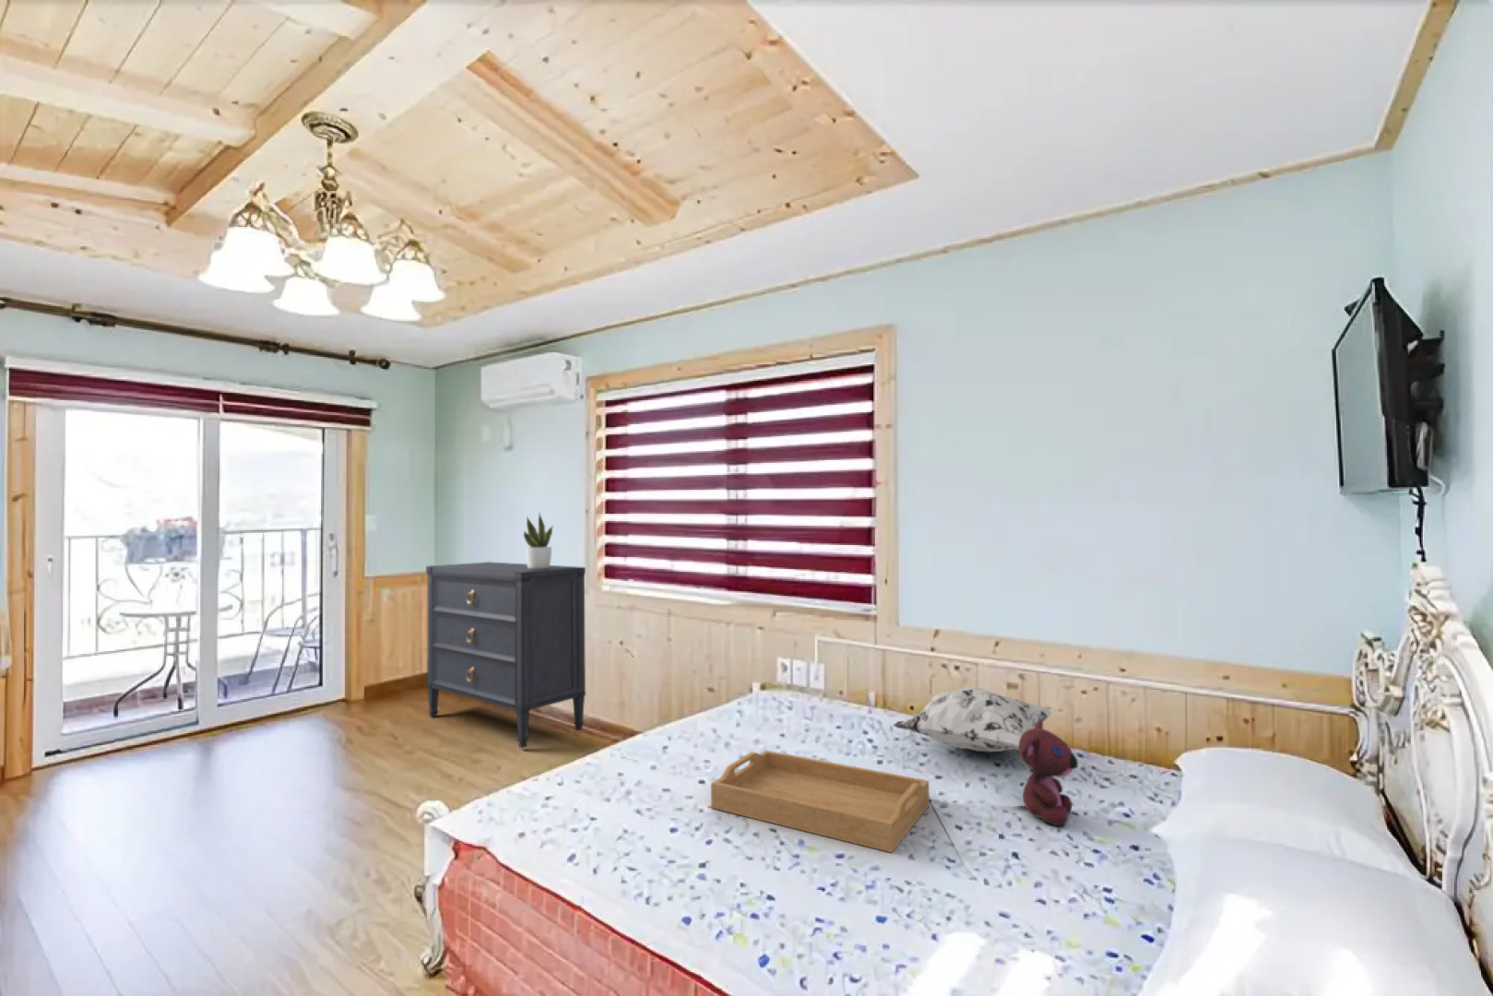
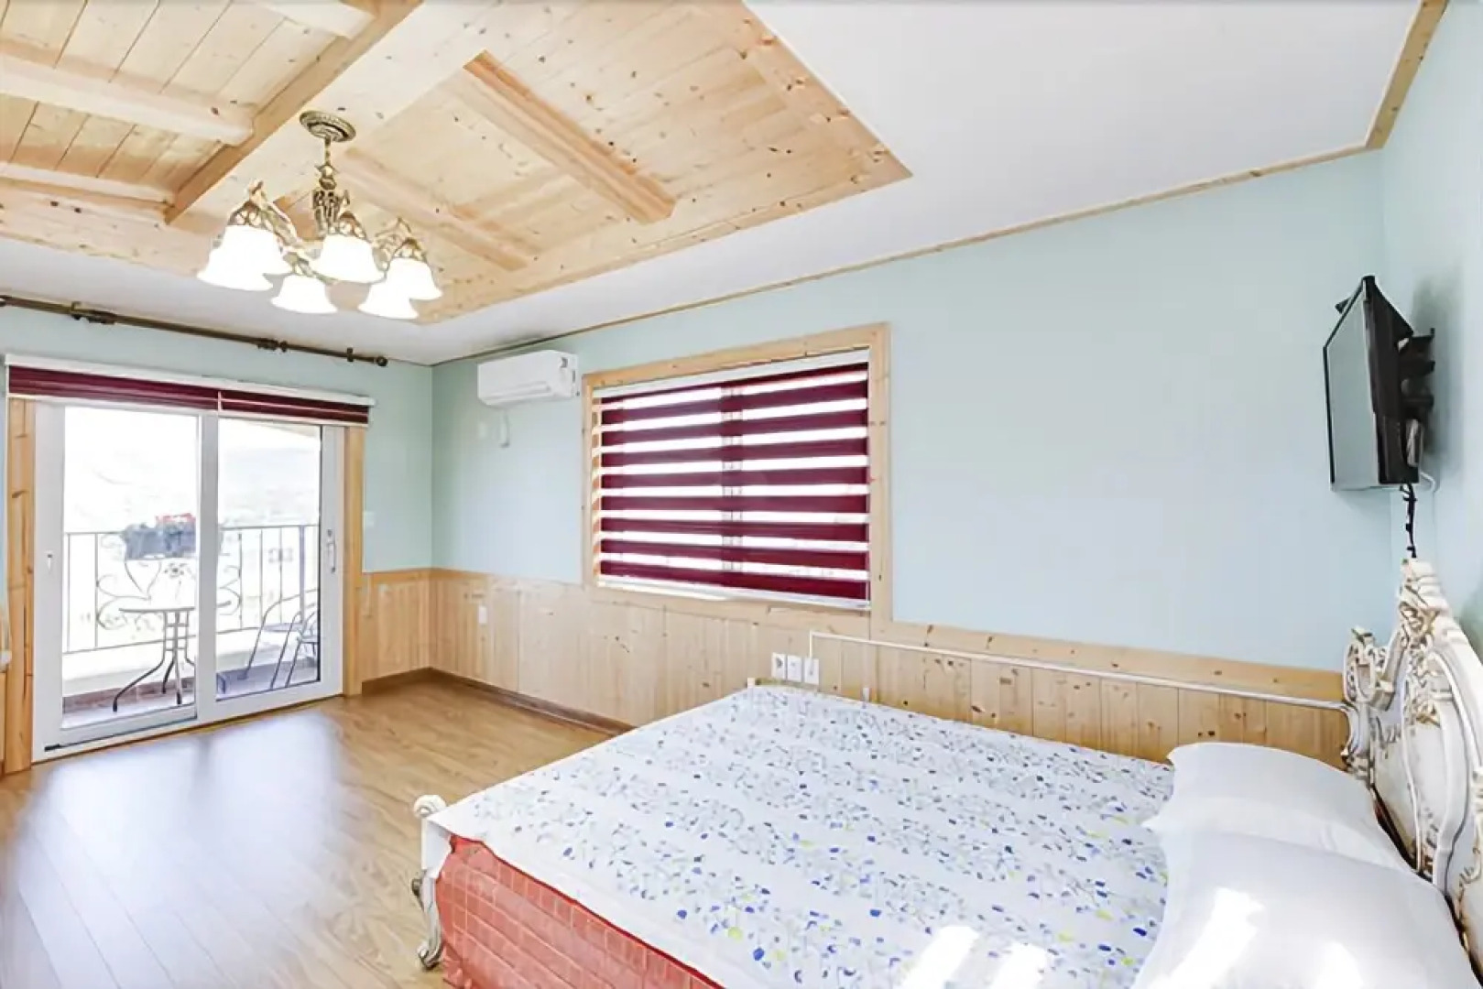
- decorative pillow [893,686,1053,753]
- dresser [425,560,587,749]
- teddy bear [1017,720,1079,826]
- potted plant [522,512,555,569]
- serving tray [710,749,930,854]
